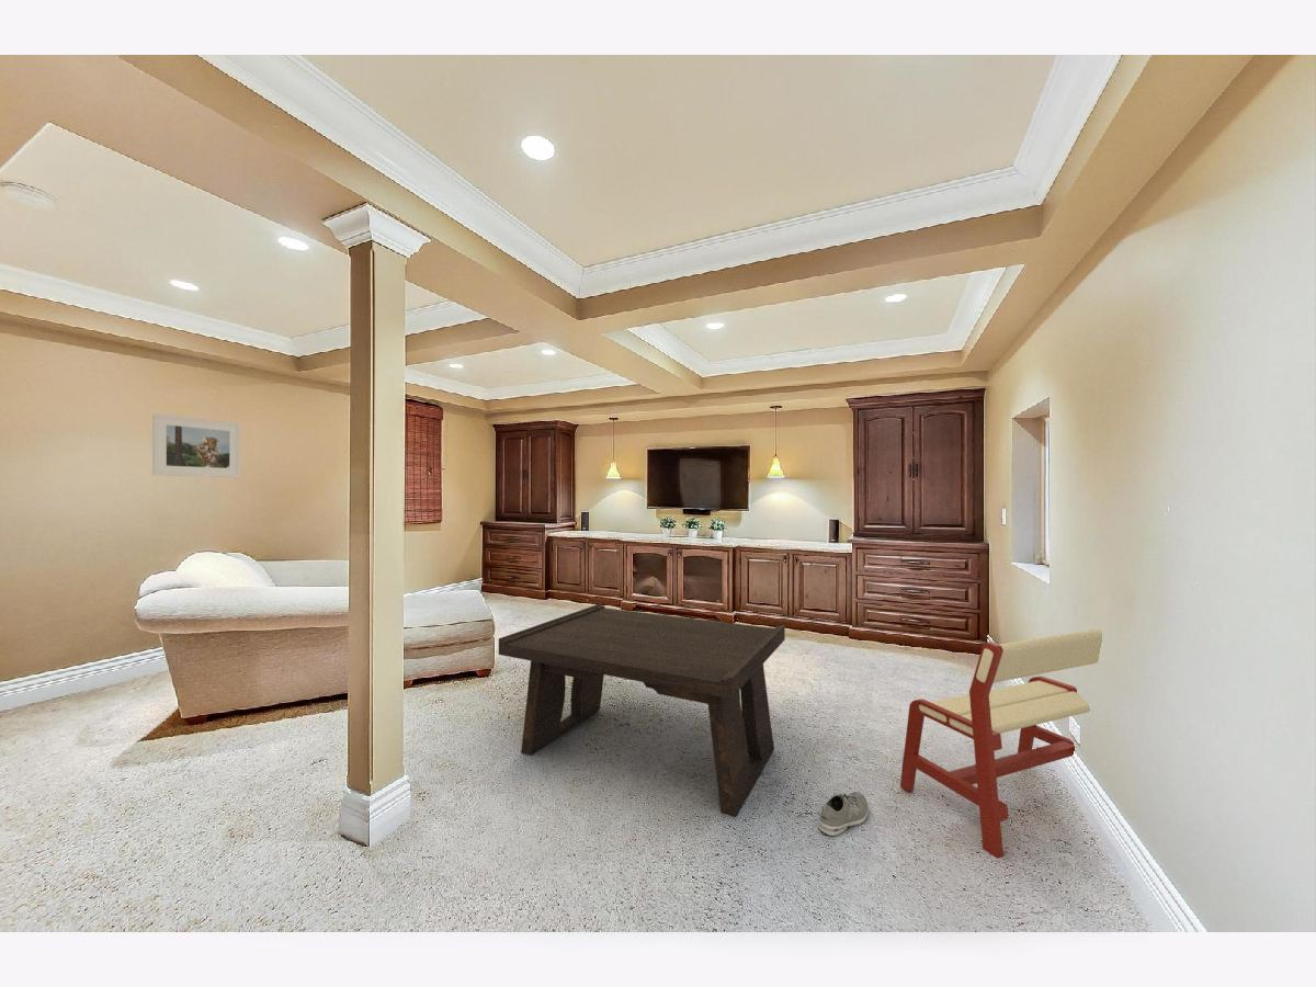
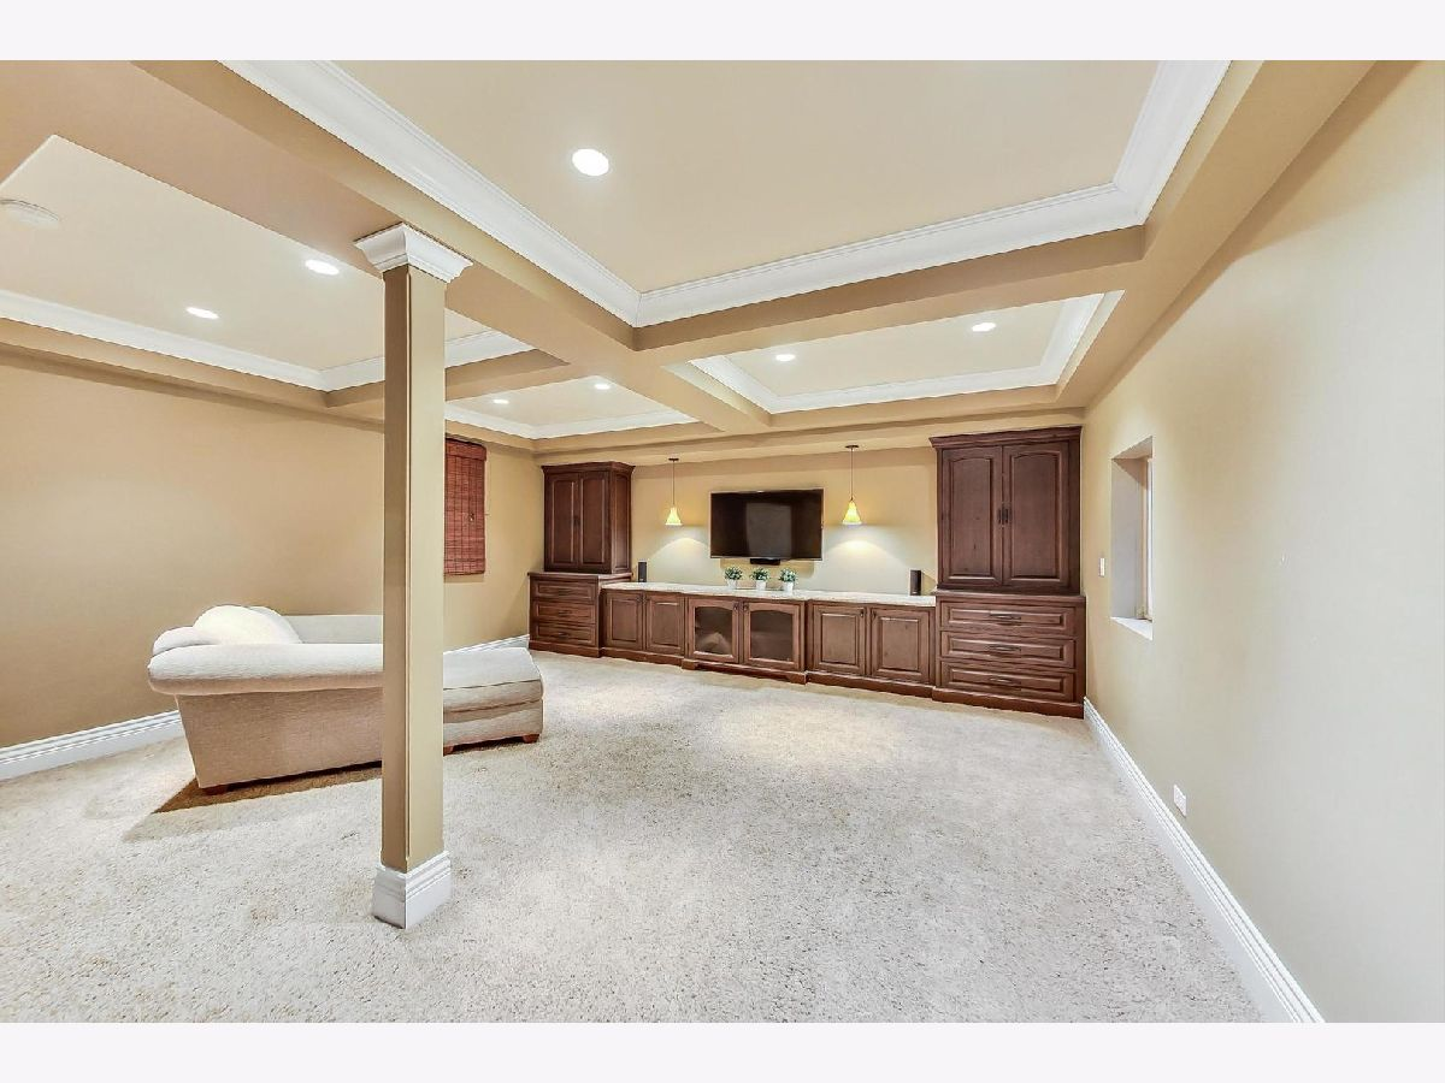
- sneaker [818,791,870,837]
- bench [899,628,1102,860]
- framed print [151,412,241,478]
- coffee table [498,603,786,818]
